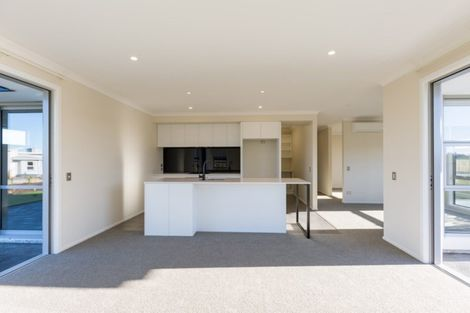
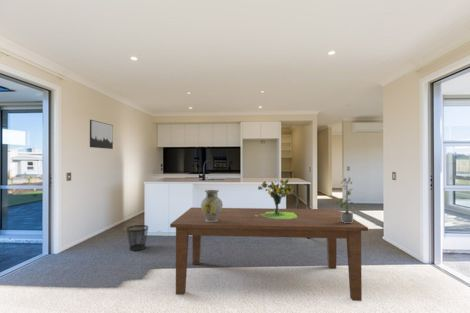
+ wall art [89,119,114,150]
+ wastebasket [126,224,149,252]
+ bouquet [255,177,297,219]
+ potted plant [335,177,355,223]
+ dining table [169,207,369,302]
+ ceramic jug [200,189,223,223]
